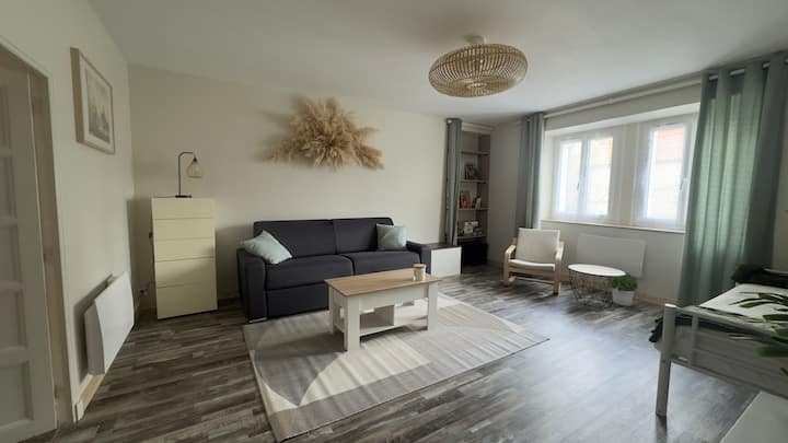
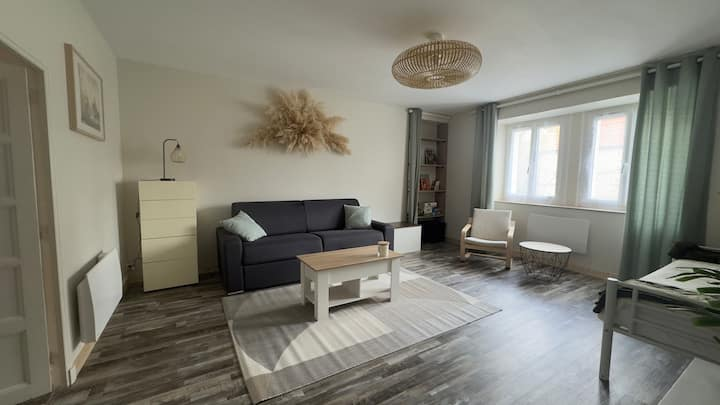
- potted plant [606,271,639,307]
